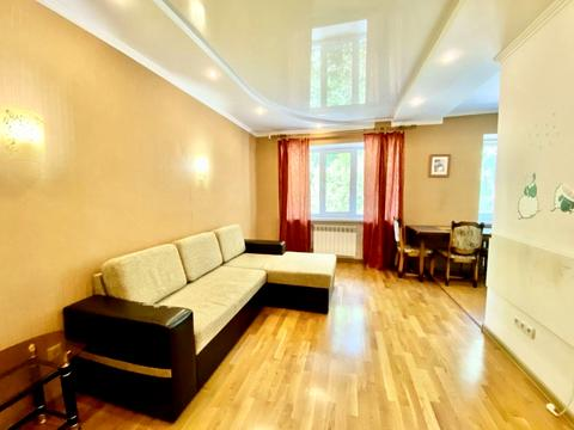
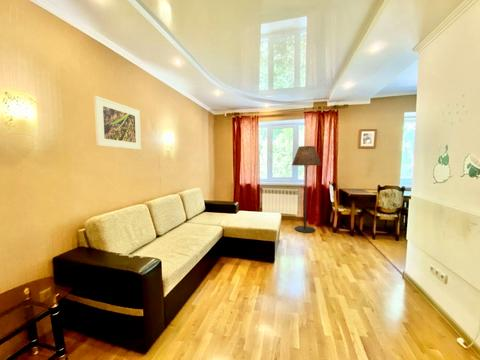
+ floor lamp [291,145,322,234]
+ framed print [93,95,142,151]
